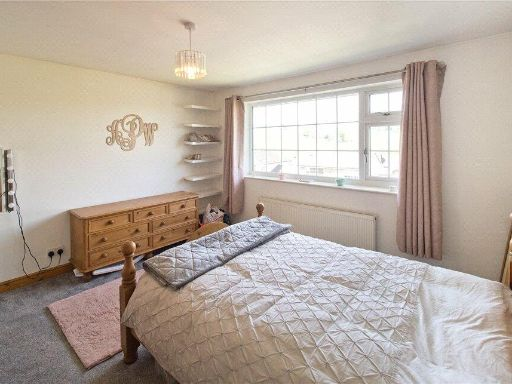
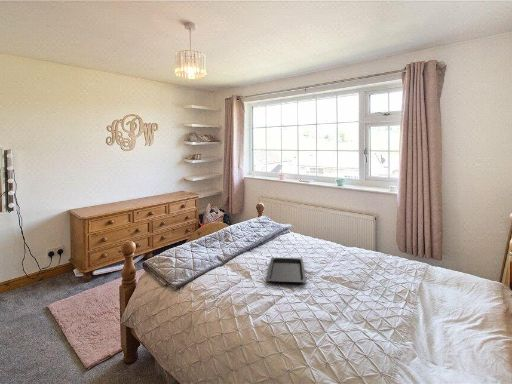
+ serving tray [265,257,307,285]
